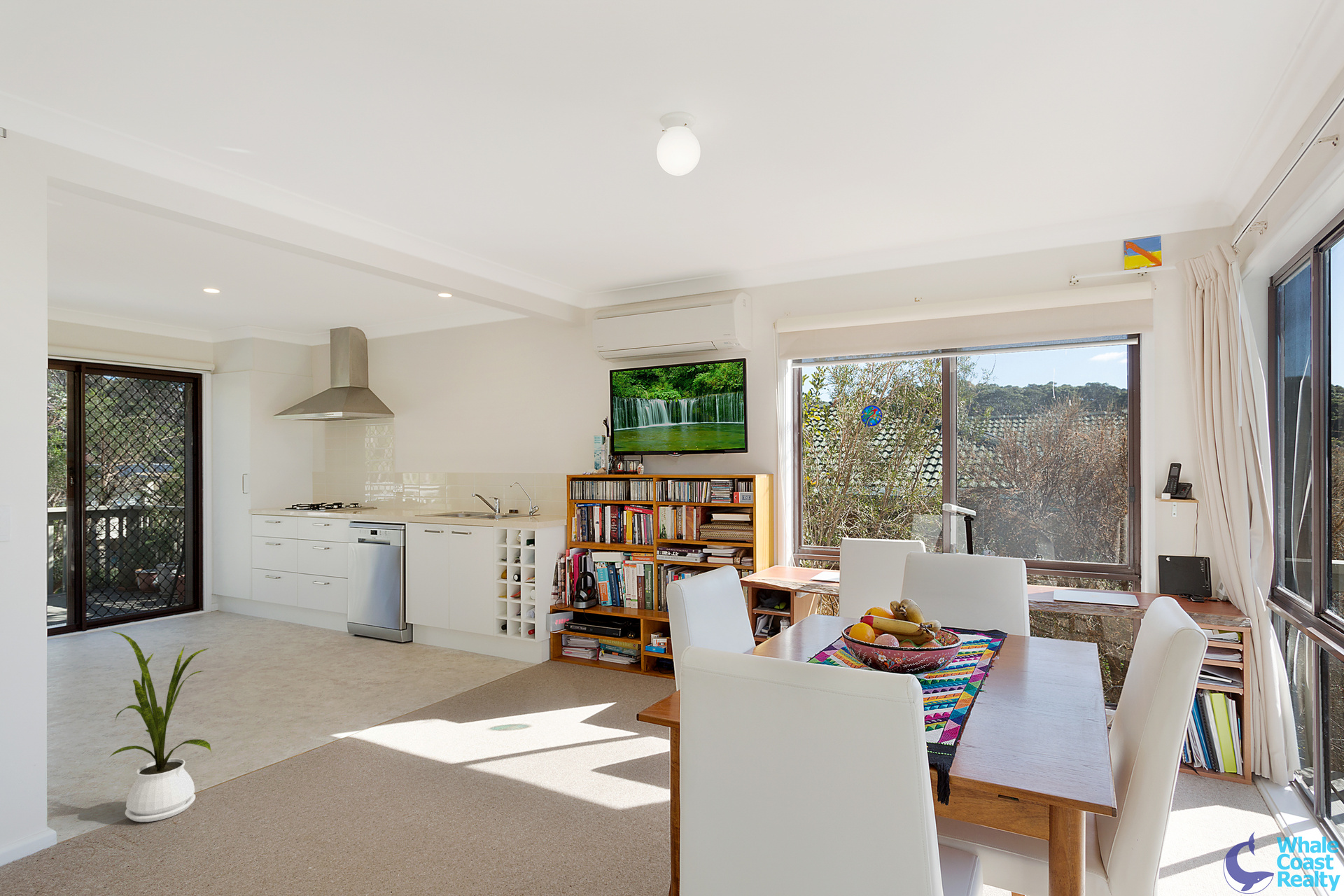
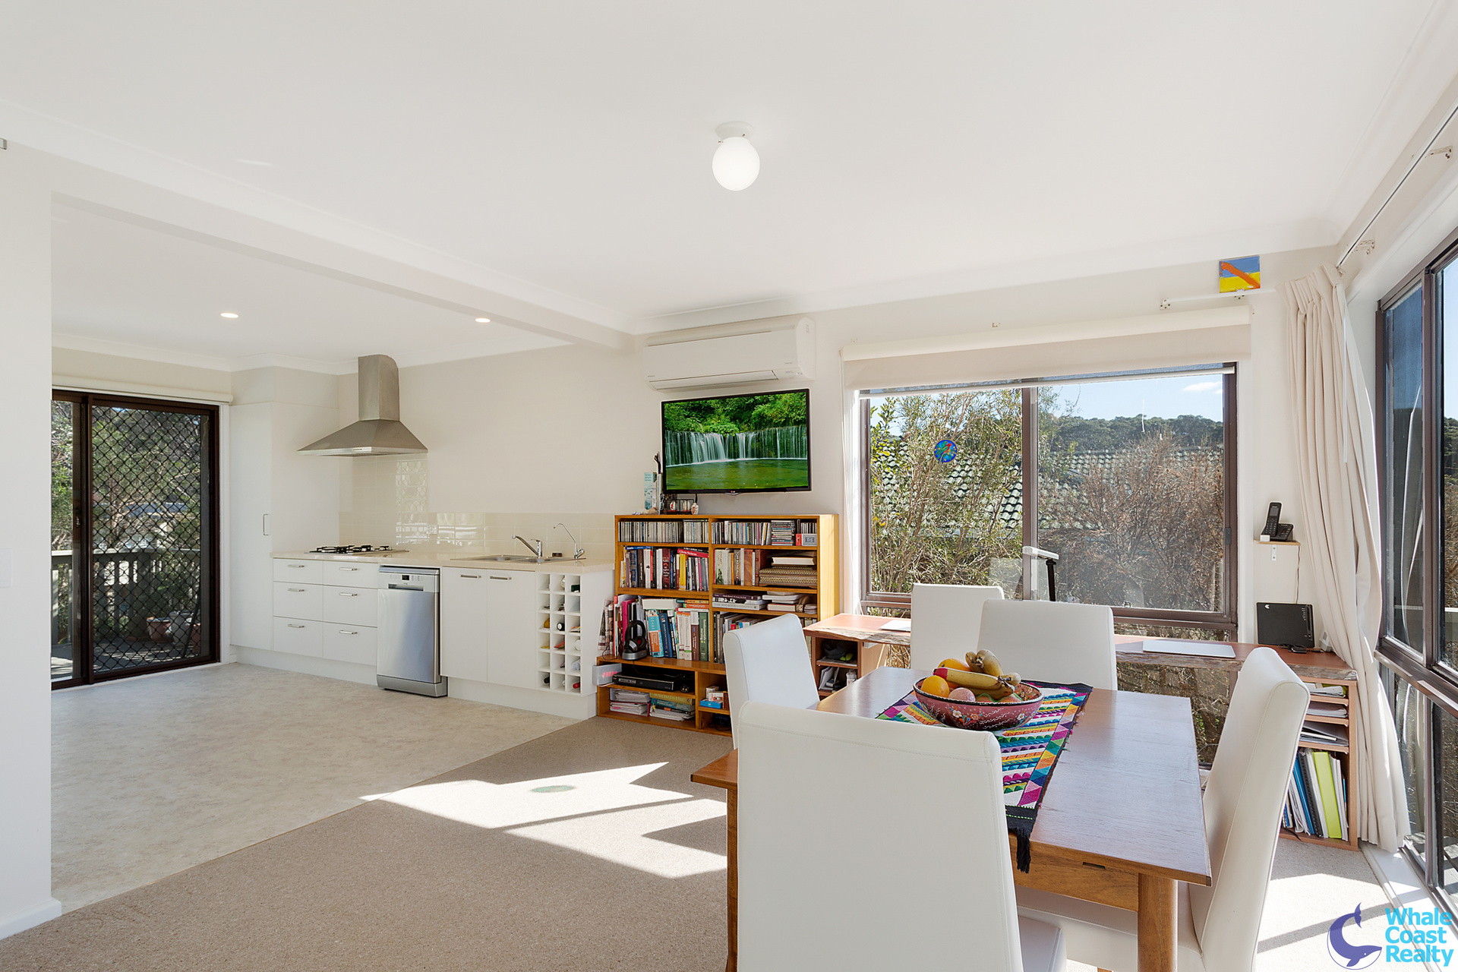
- house plant [108,631,212,823]
